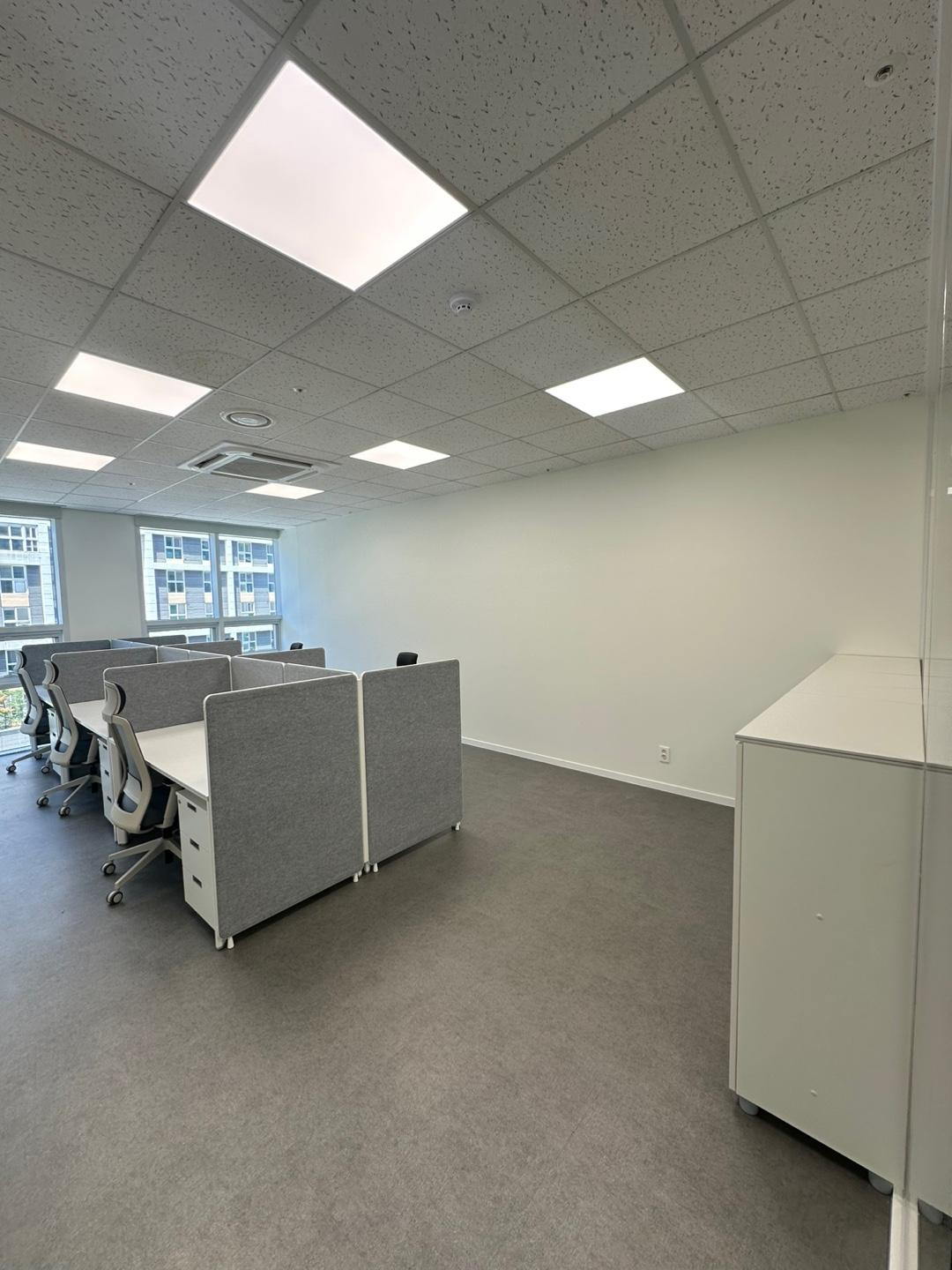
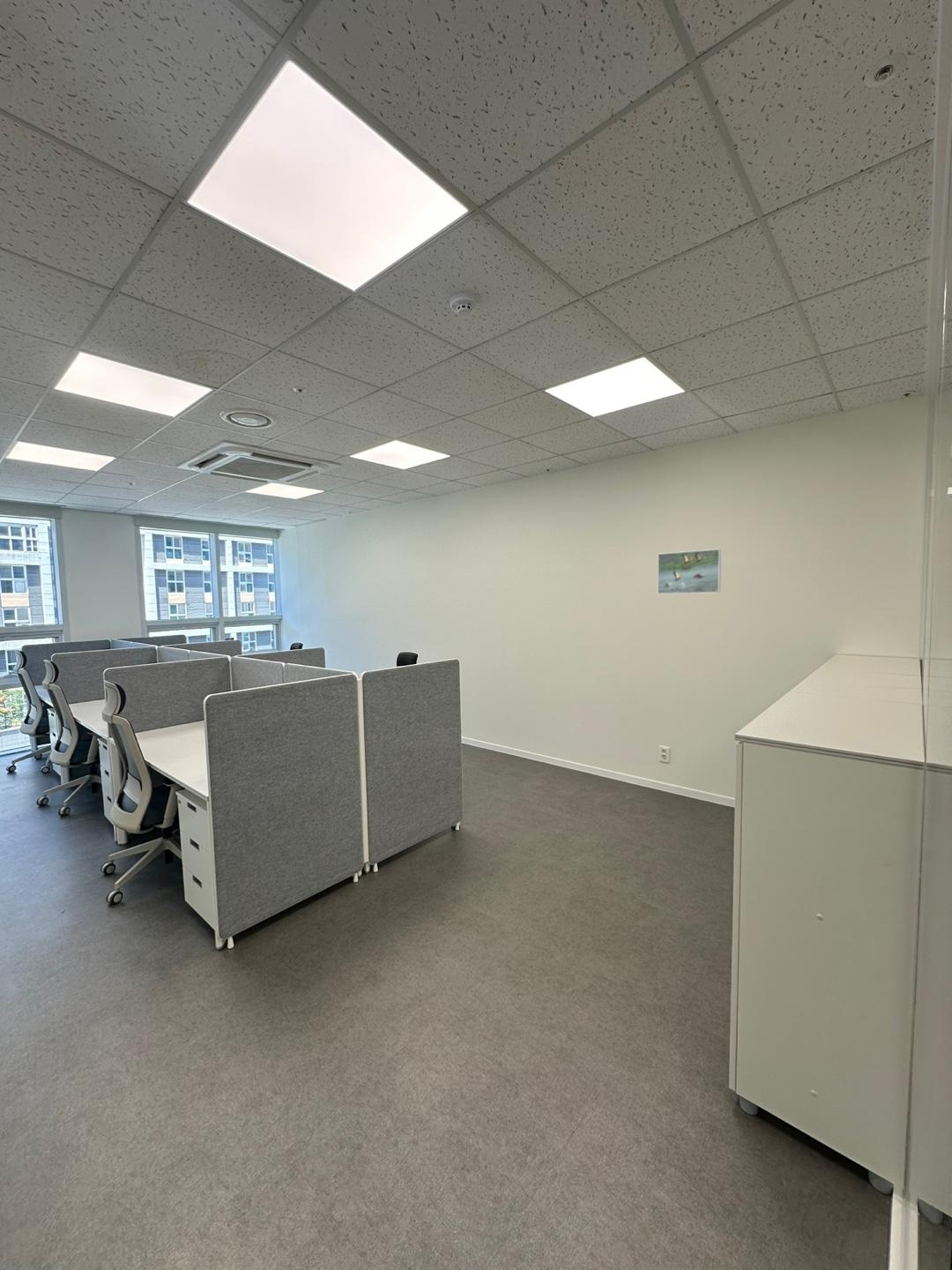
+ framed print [657,548,722,594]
